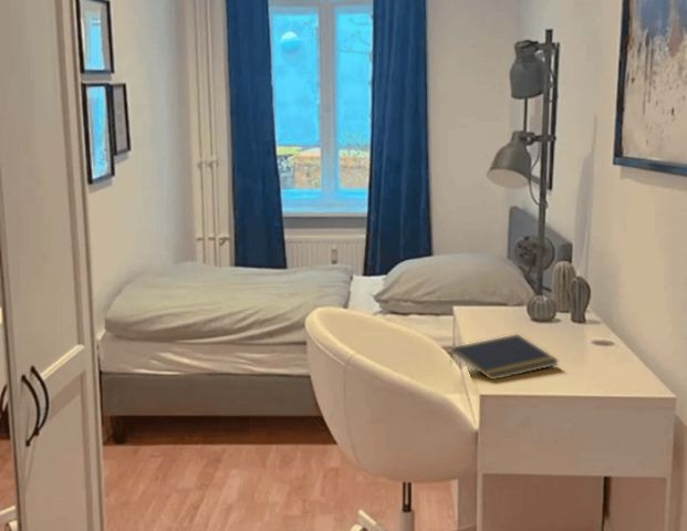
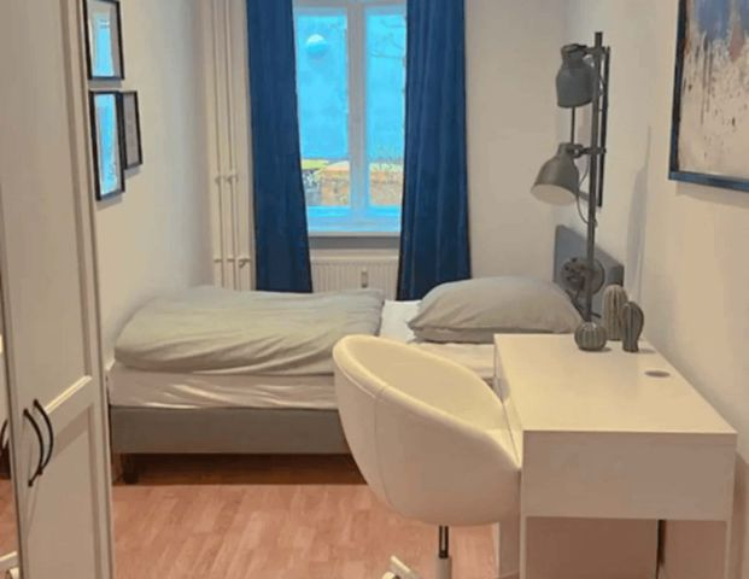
- notepad [449,333,560,381]
